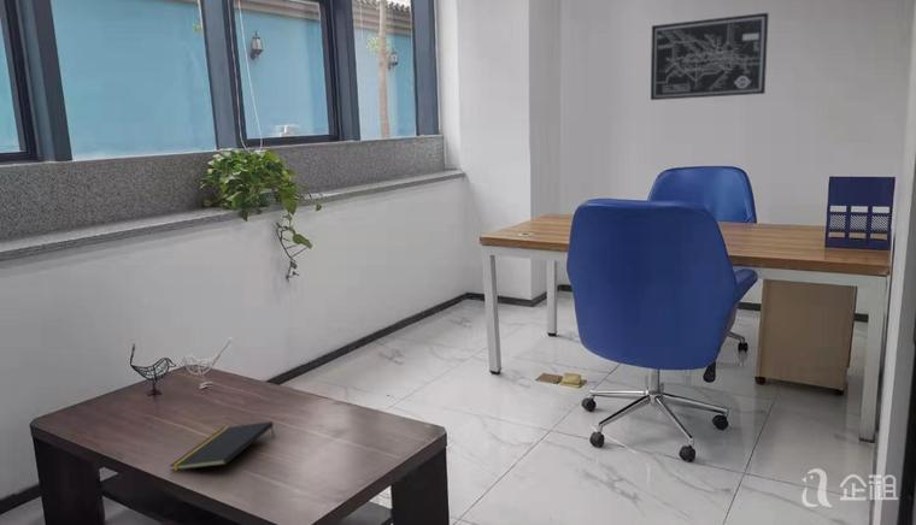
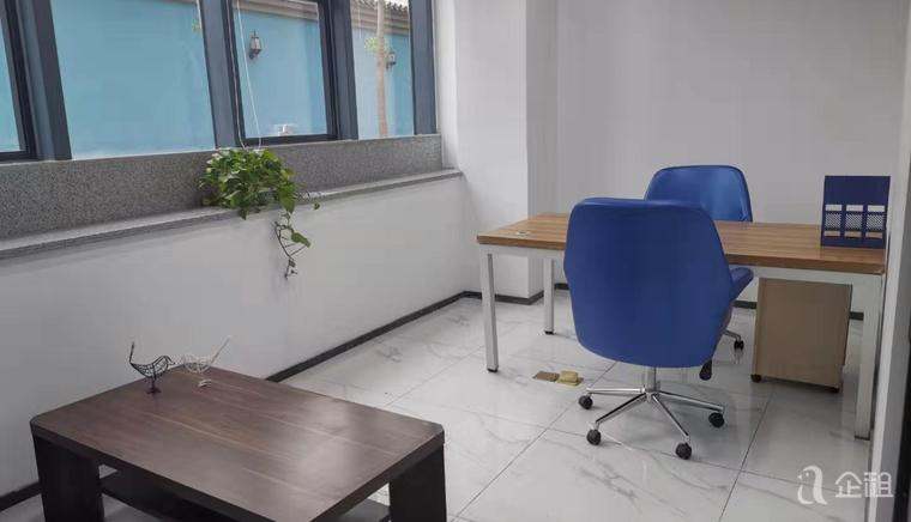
- notepad [169,420,276,472]
- wall art [650,12,770,101]
